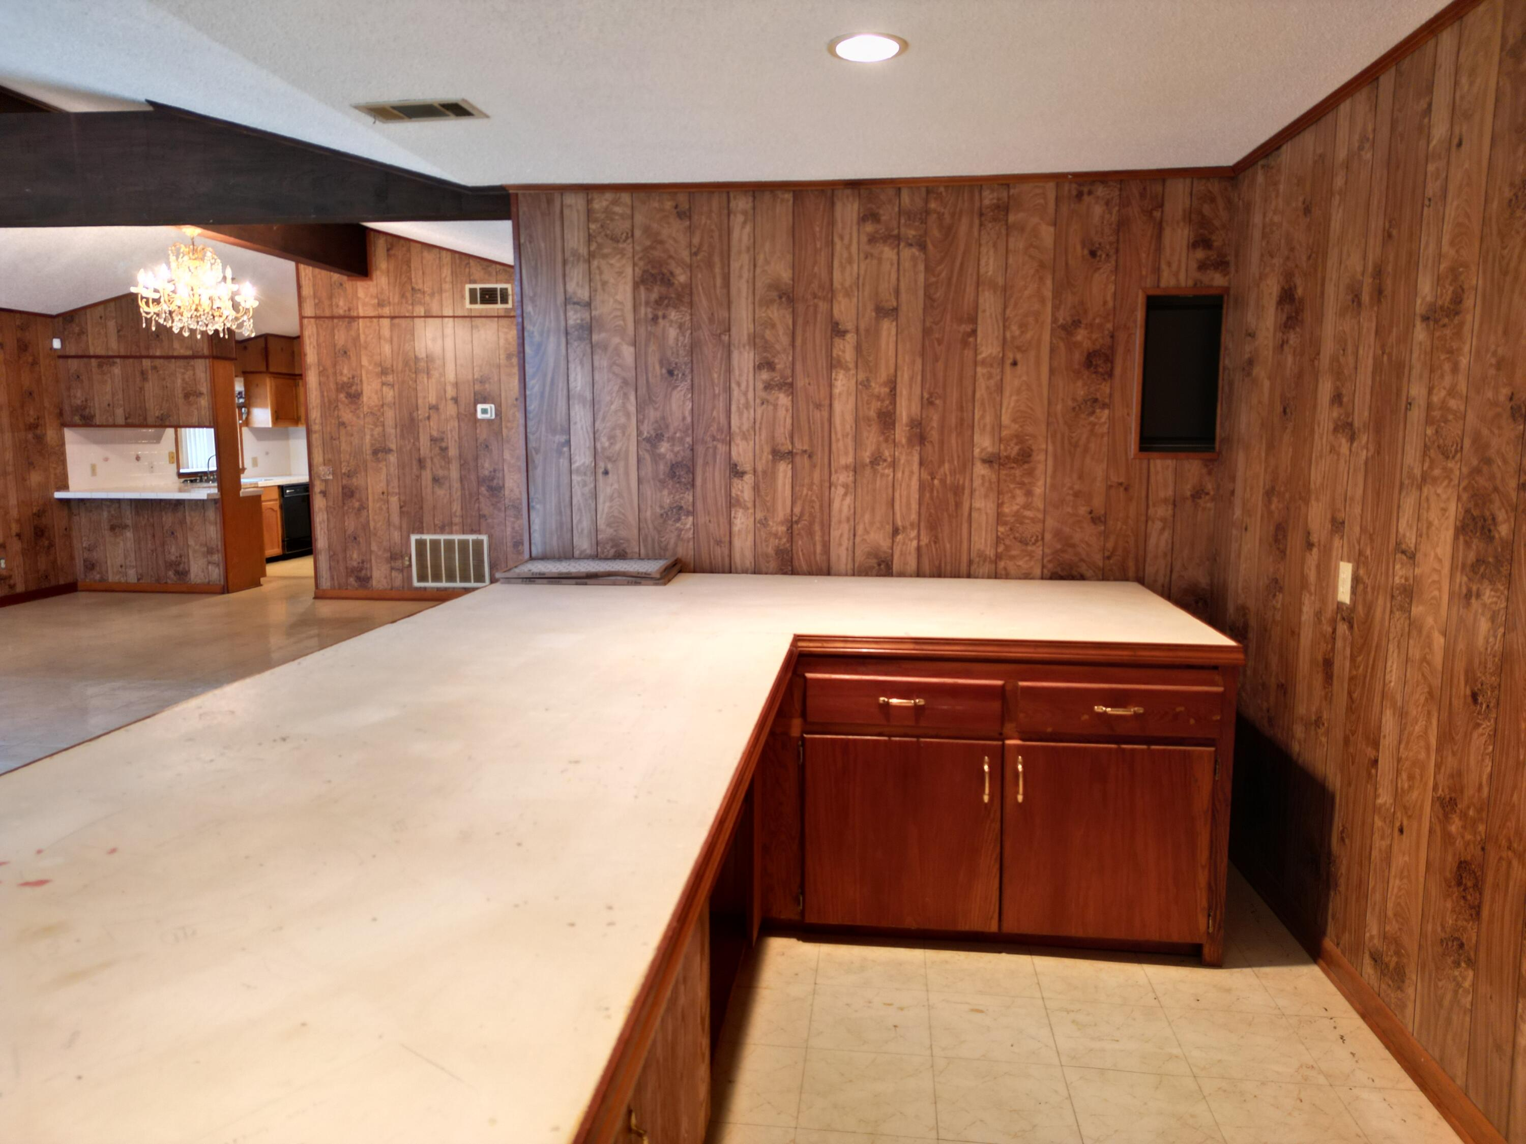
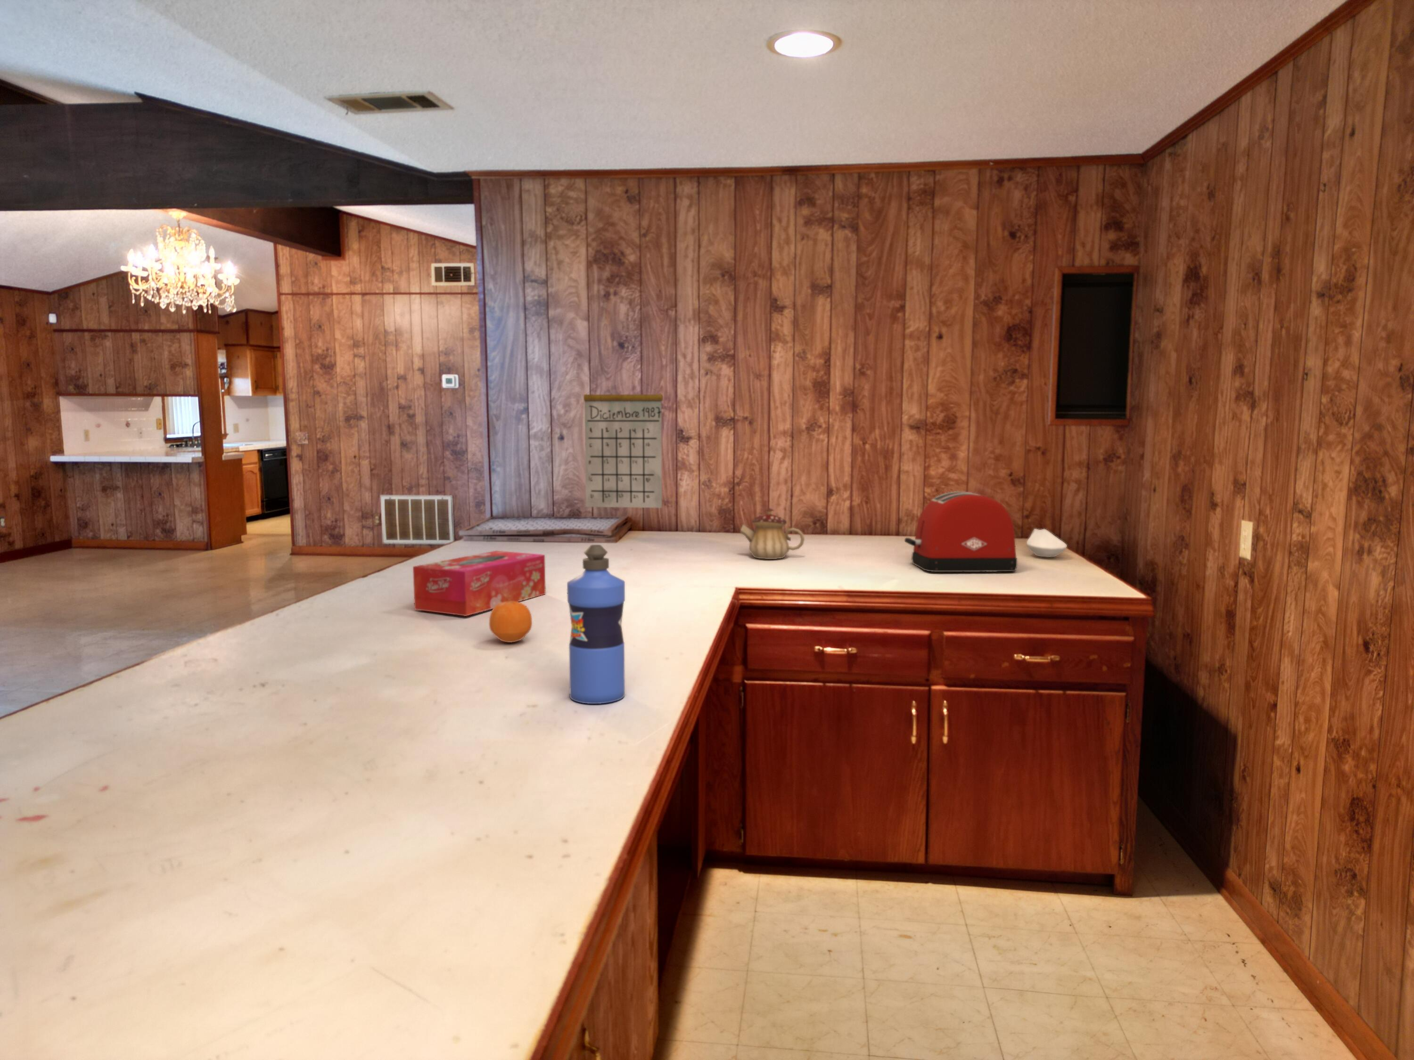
+ water bottle [567,544,626,705]
+ teapot [739,508,805,560]
+ calendar [583,367,664,509]
+ tissue box [412,550,547,617]
+ fruit [489,601,532,644]
+ spoon rest [1027,528,1068,558]
+ toaster [904,491,1018,572]
